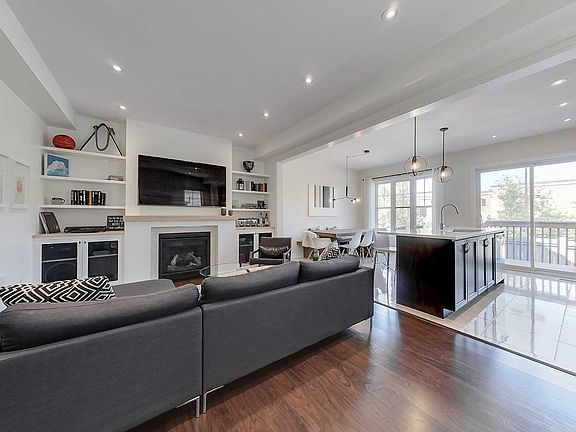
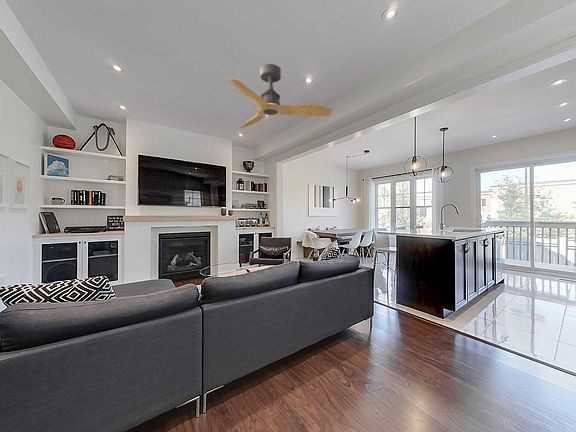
+ ceiling fan [228,63,333,129]
